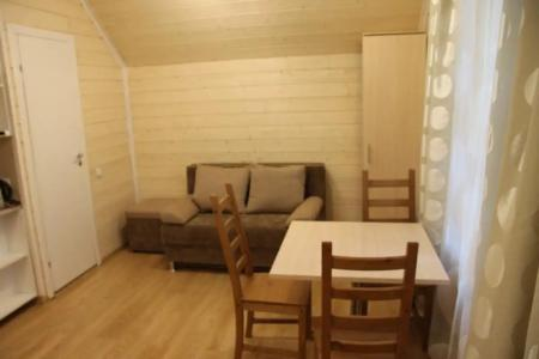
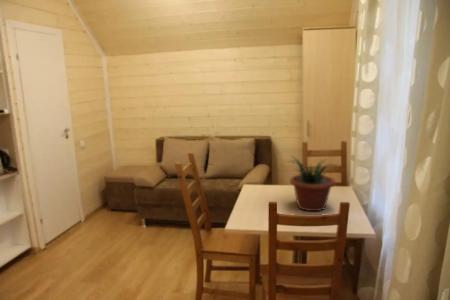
+ potted plant [285,155,343,212]
